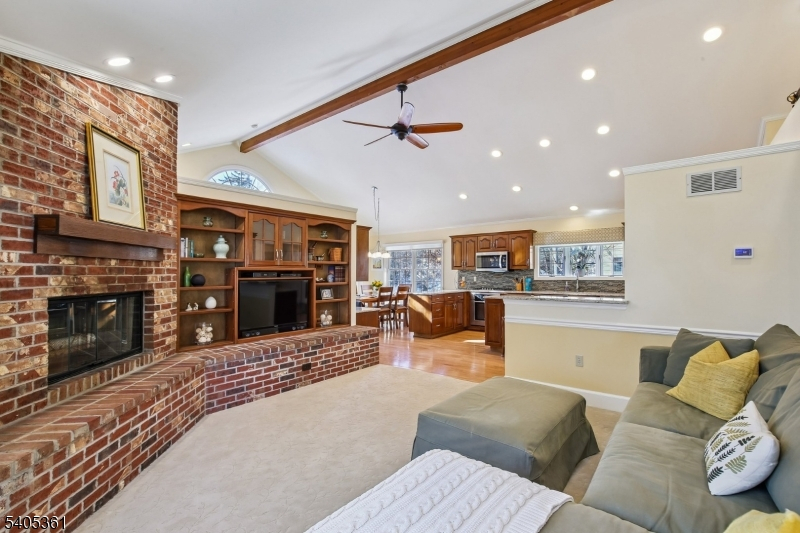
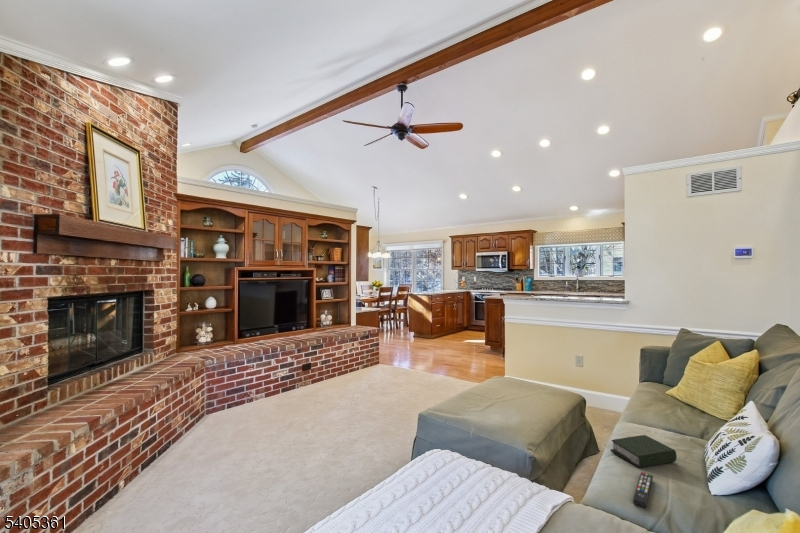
+ remote control [632,471,654,509]
+ book [610,434,678,469]
